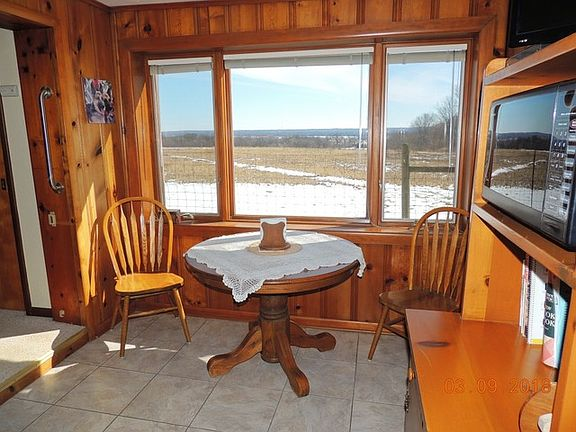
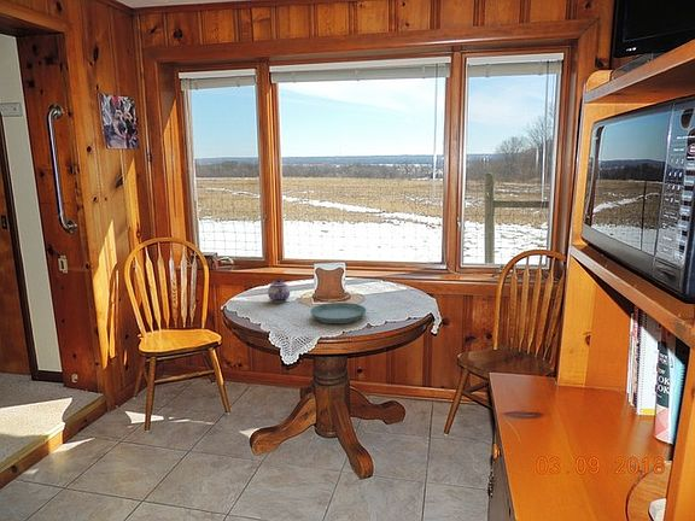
+ teapot [267,279,291,304]
+ saucer [309,302,367,324]
